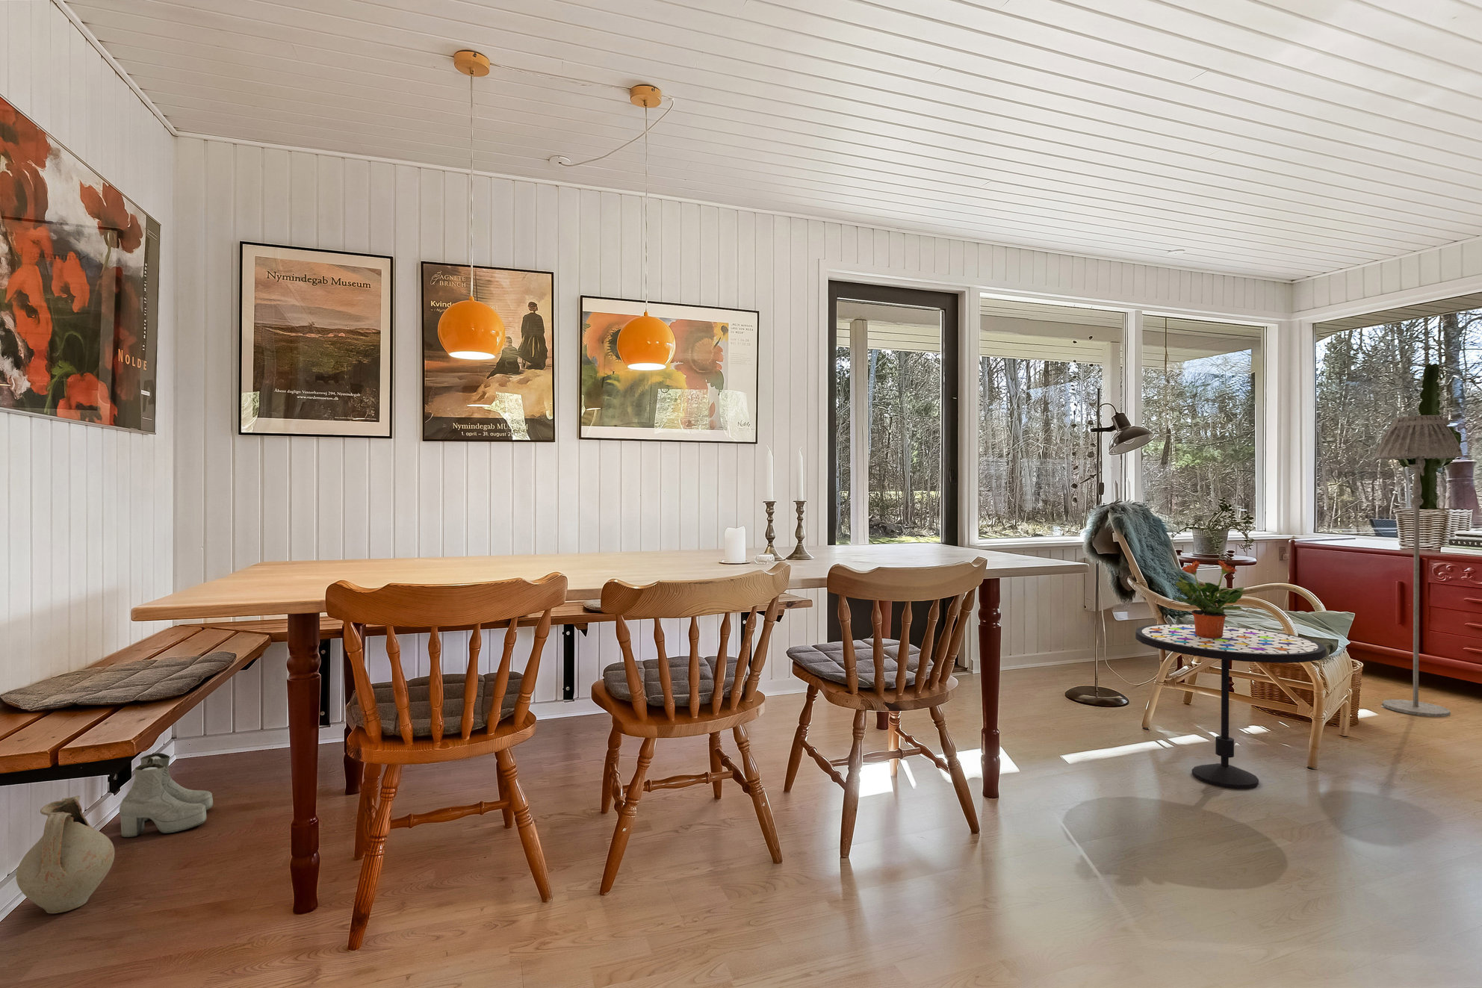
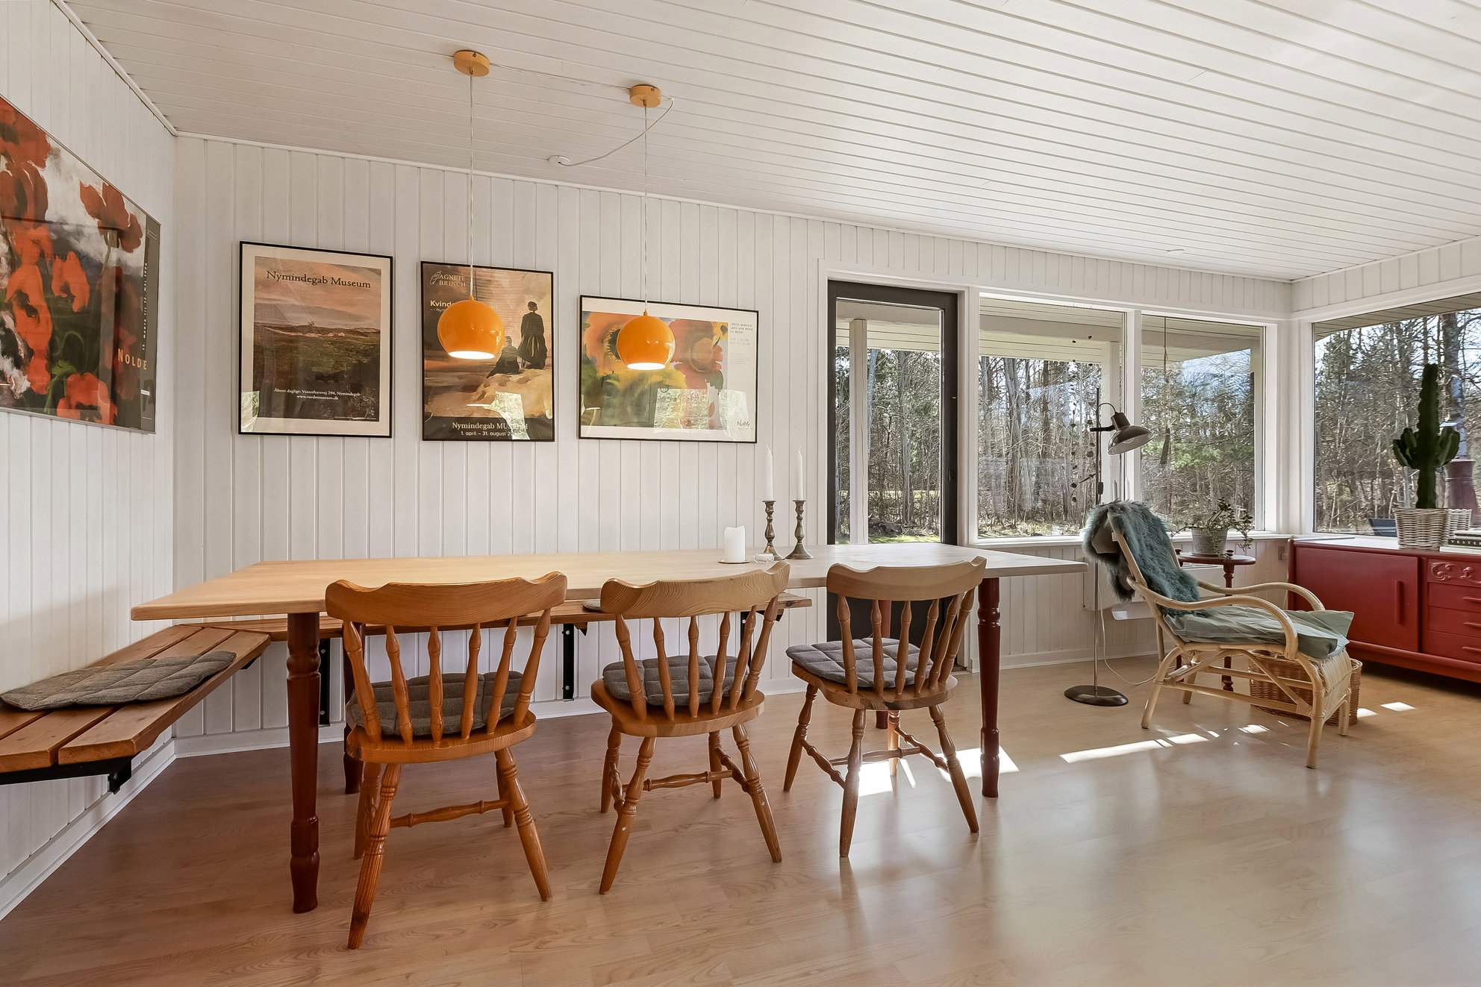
- potted plant [1173,559,1247,638]
- boots [119,752,214,838]
- side table [1135,623,1328,791]
- floor lamp [1374,415,1463,718]
- ceramic jug [15,795,115,914]
